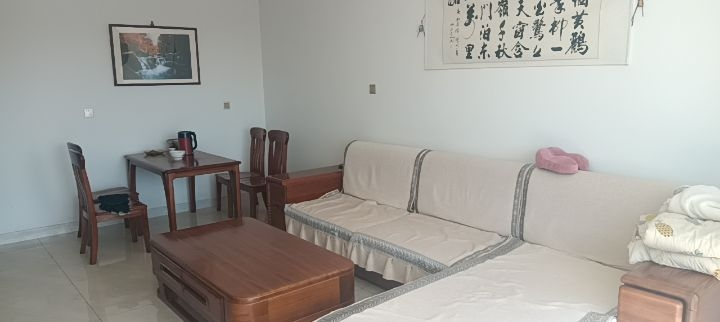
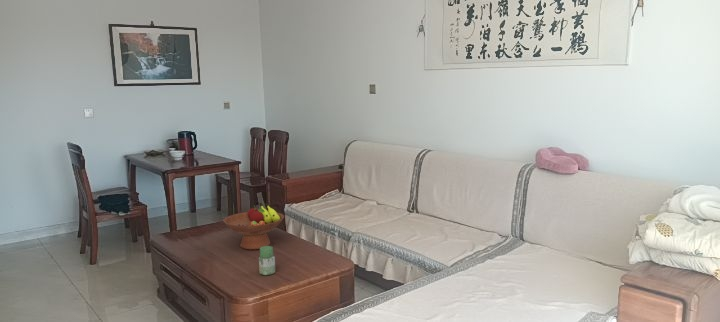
+ jar [258,245,276,276]
+ fruit bowl [222,202,285,251]
